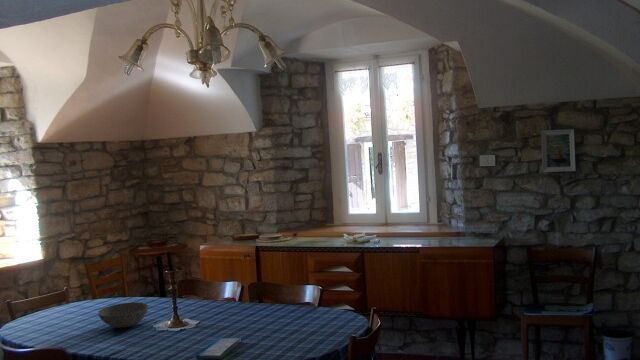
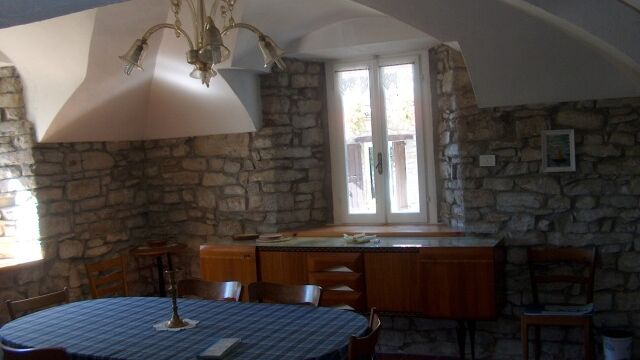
- bowl [97,301,149,329]
